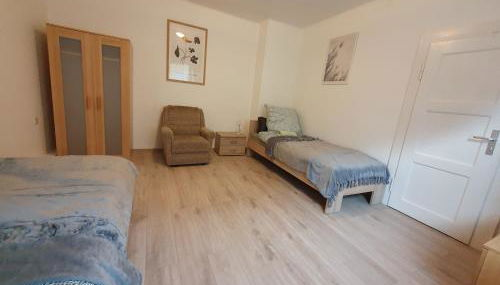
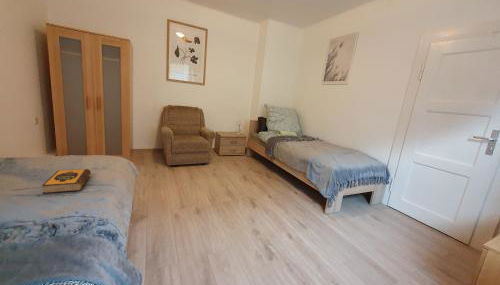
+ hardback book [41,168,92,194]
